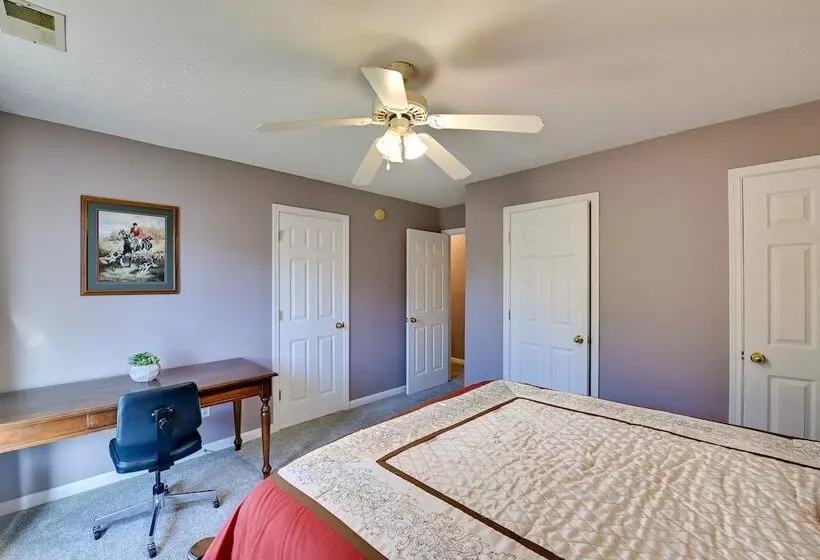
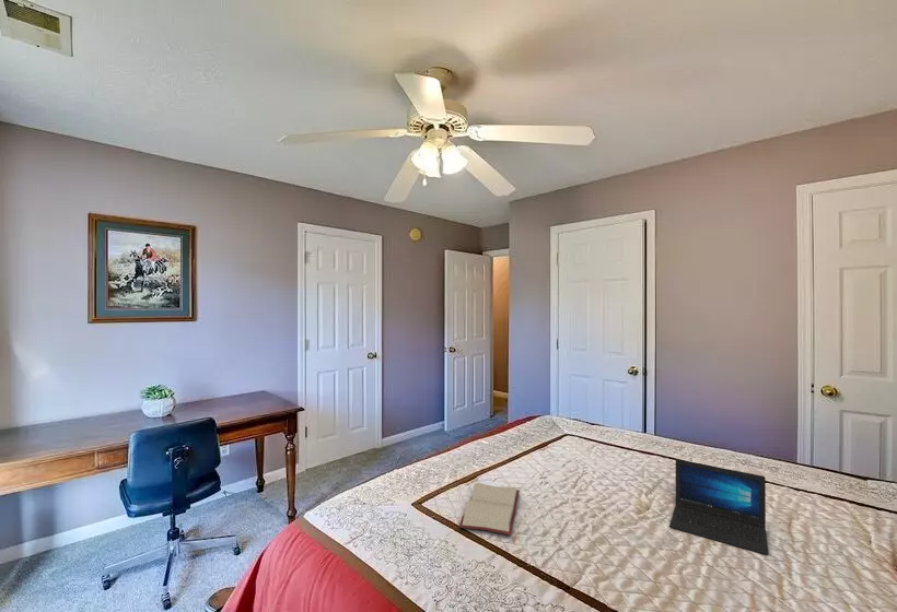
+ laptop [668,458,770,556]
+ hardback book [457,482,521,537]
